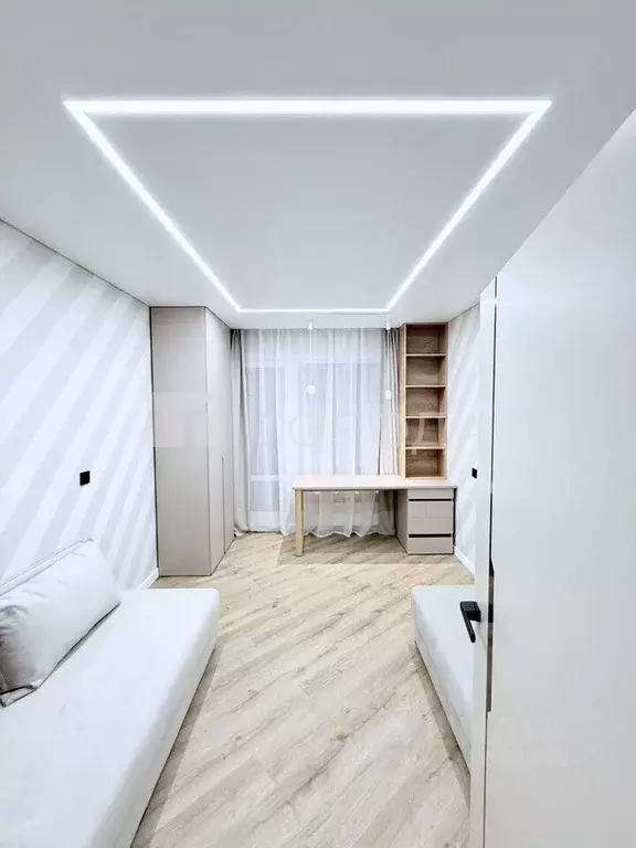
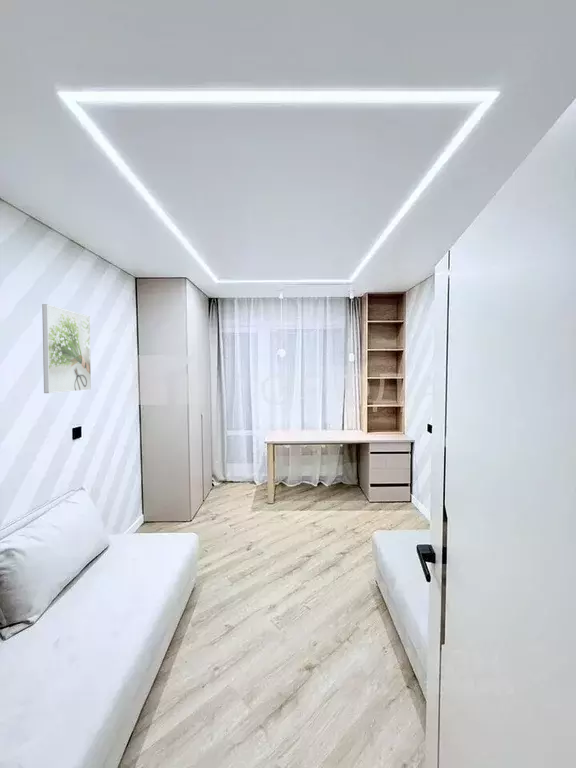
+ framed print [41,303,92,394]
